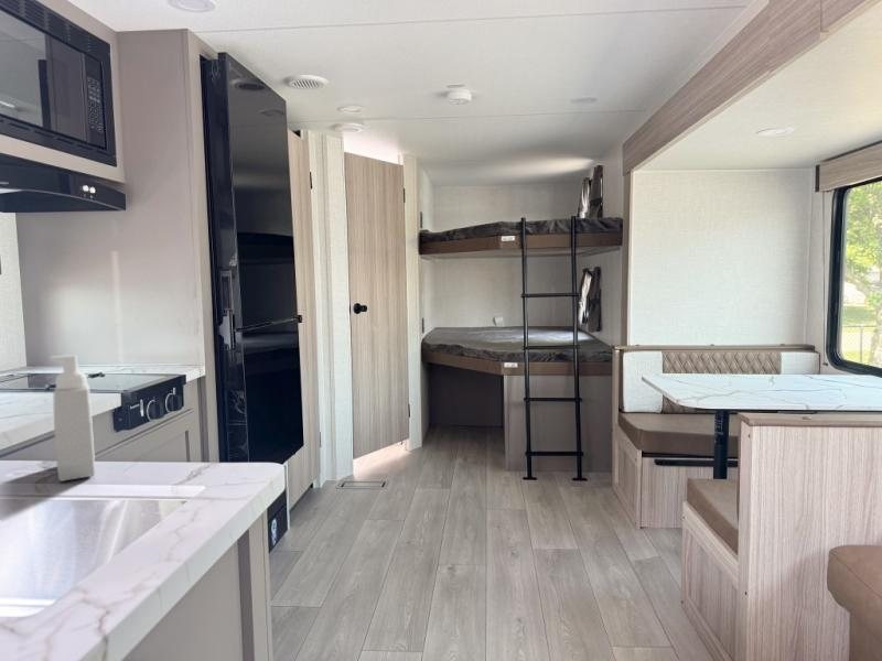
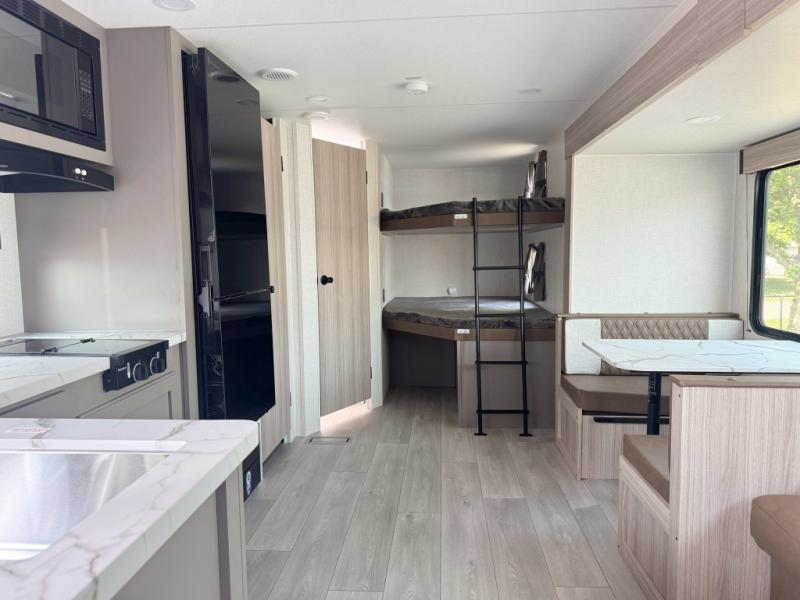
- soap bottle [49,354,96,483]
